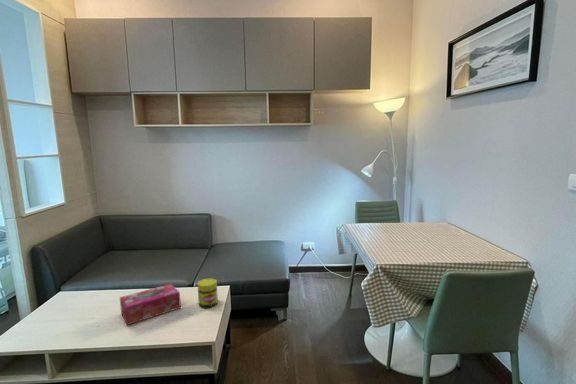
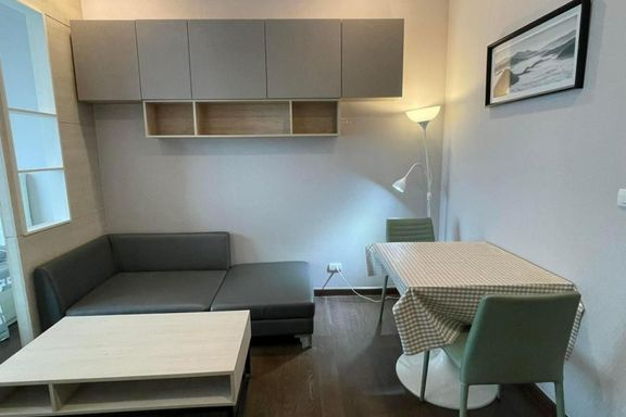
- tissue box [119,283,182,326]
- jar [197,277,219,308]
